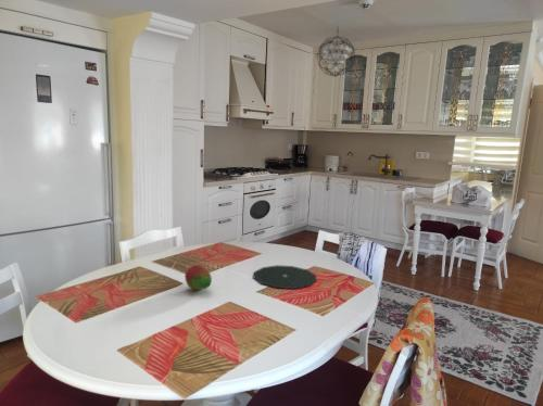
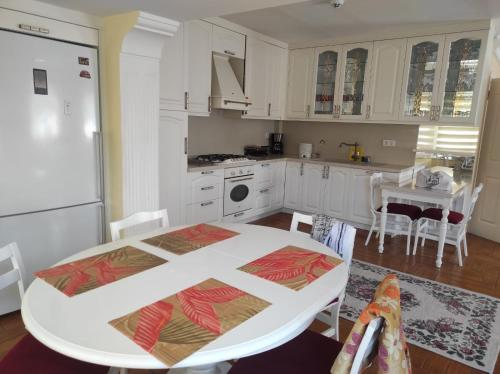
- fruit [184,264,213,291]
- plate [252,264,318,290]
- pendant light [316,24,356,78]
